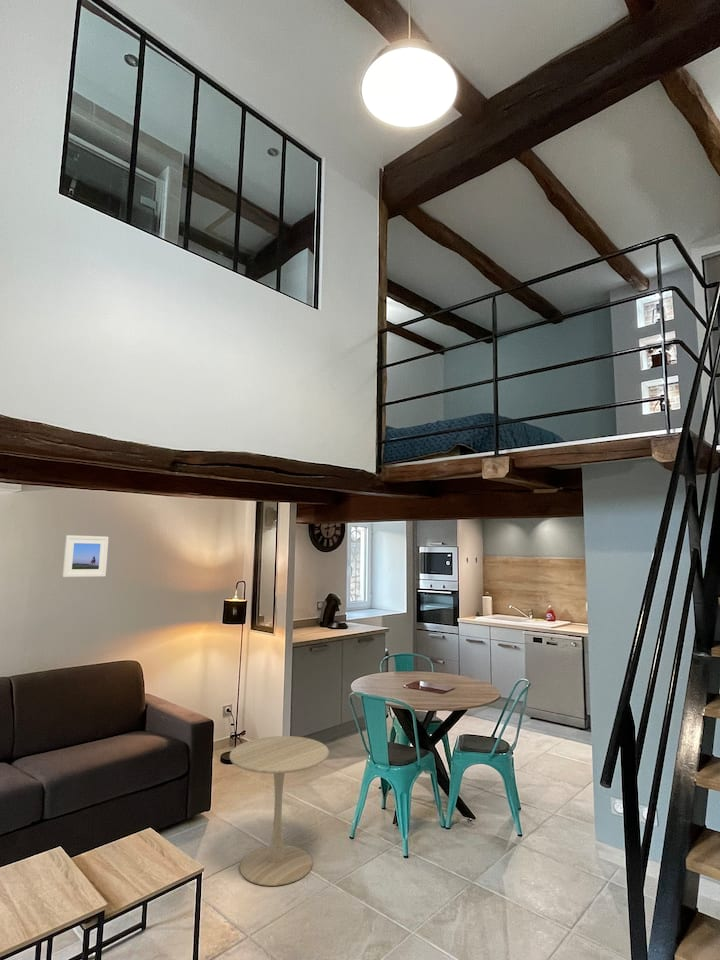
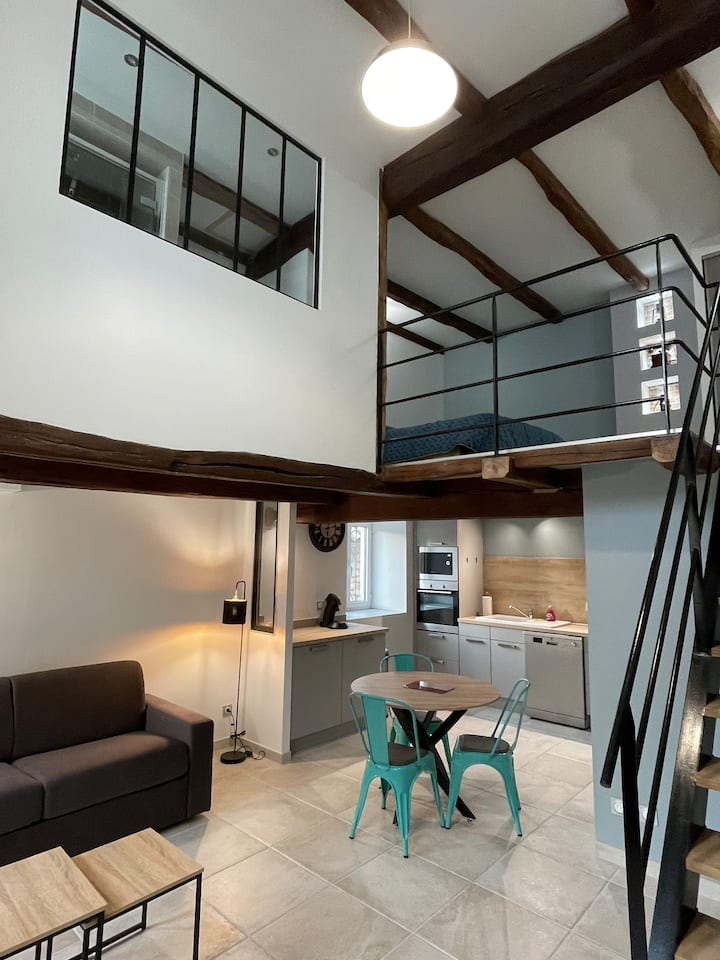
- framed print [61,534,109,578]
- side table [229,735,330,887]
